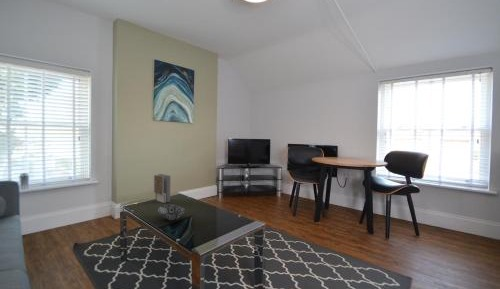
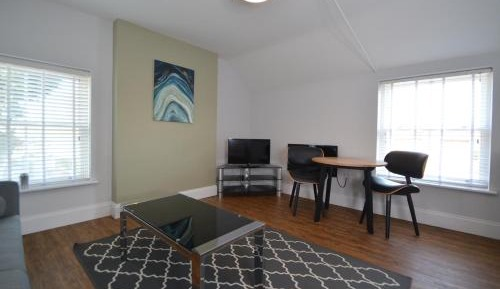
- decorative bowl [156,203,187,221]
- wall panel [152,173,171,204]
